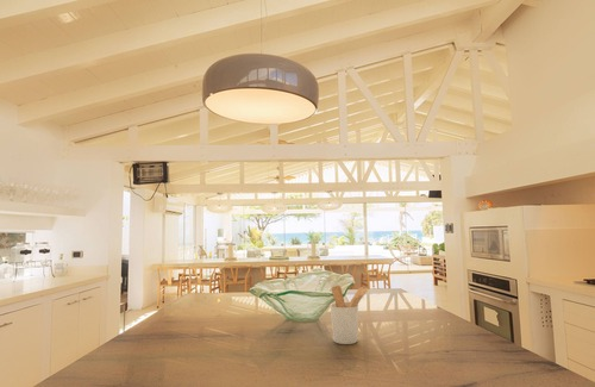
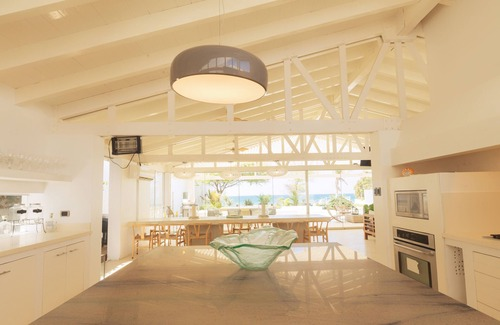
- utensil holder [330,285,369,345]
